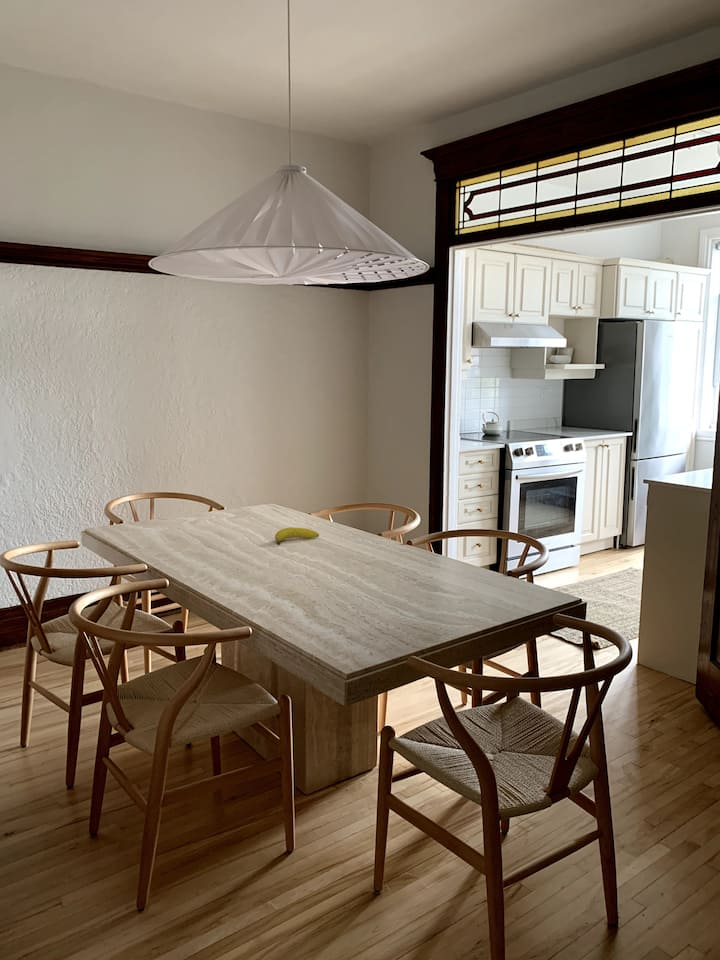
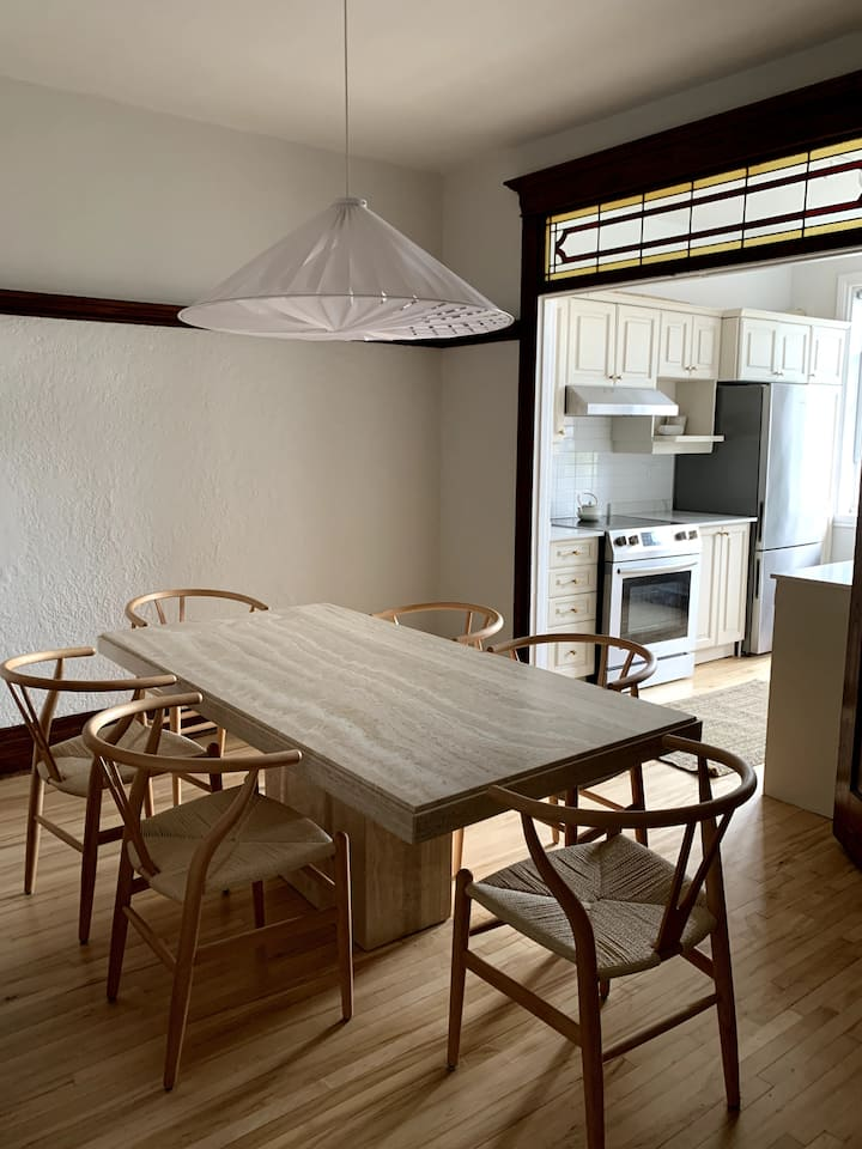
- fruit [274,526,320,546]
